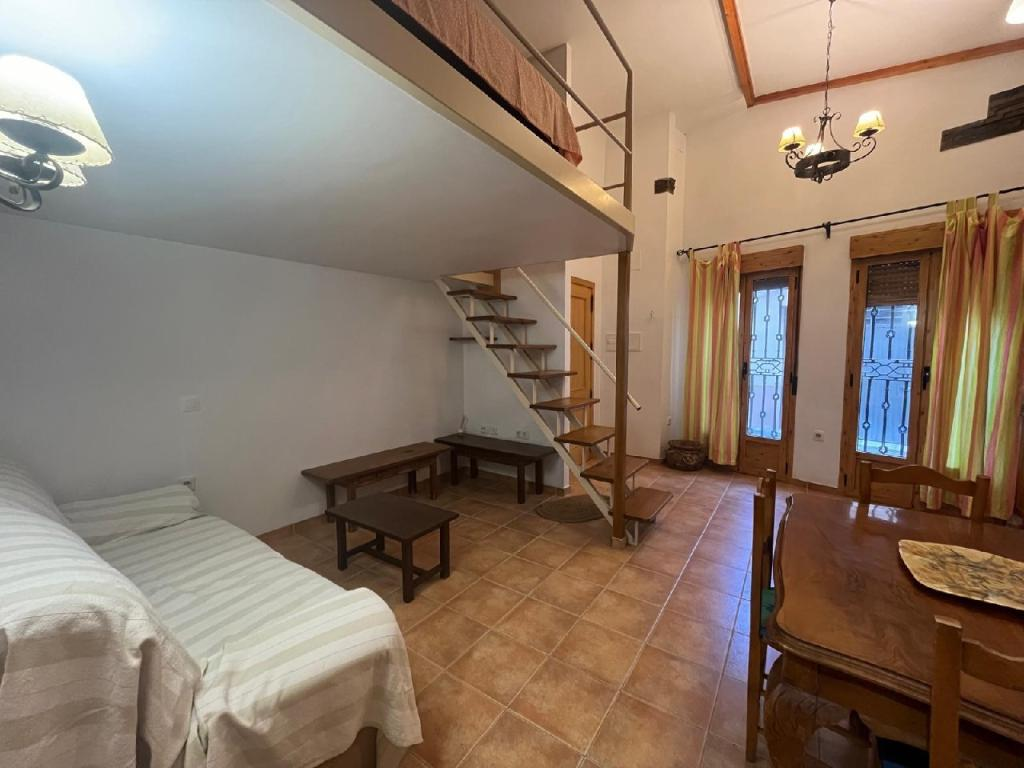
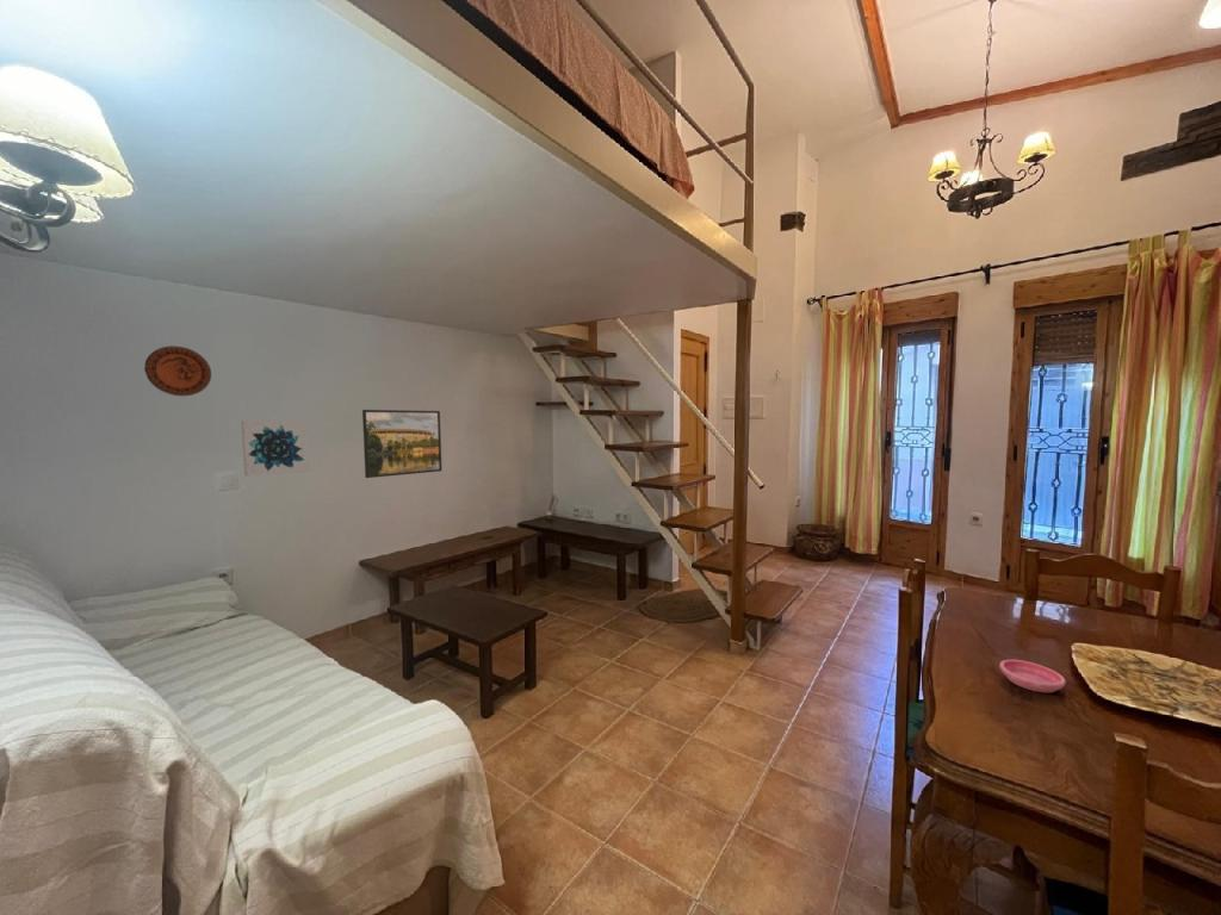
+ decorative plate [143,344,212,397]
+ saucer [999,659,1067,693]
+ wall art [240,419,310,478]
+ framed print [361,409,442,479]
